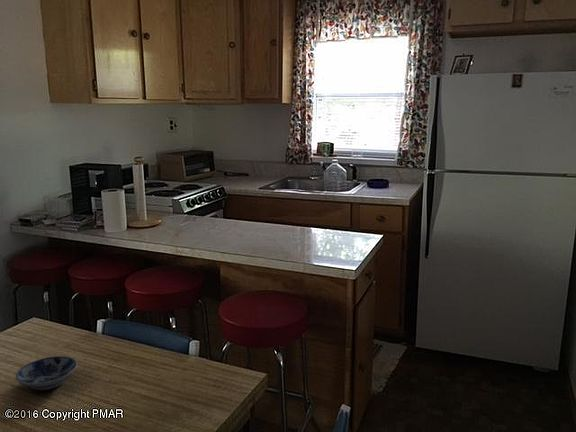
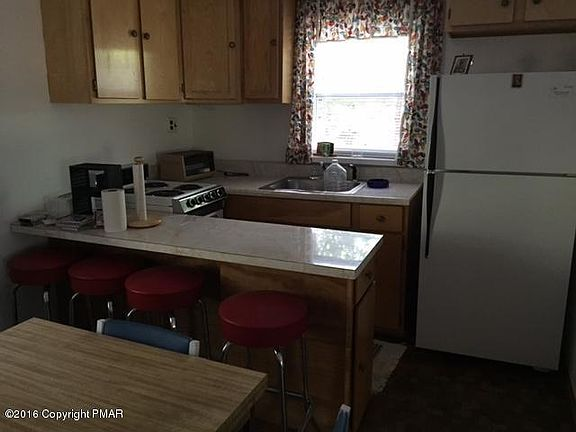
- bowl [15,355,78,391]
